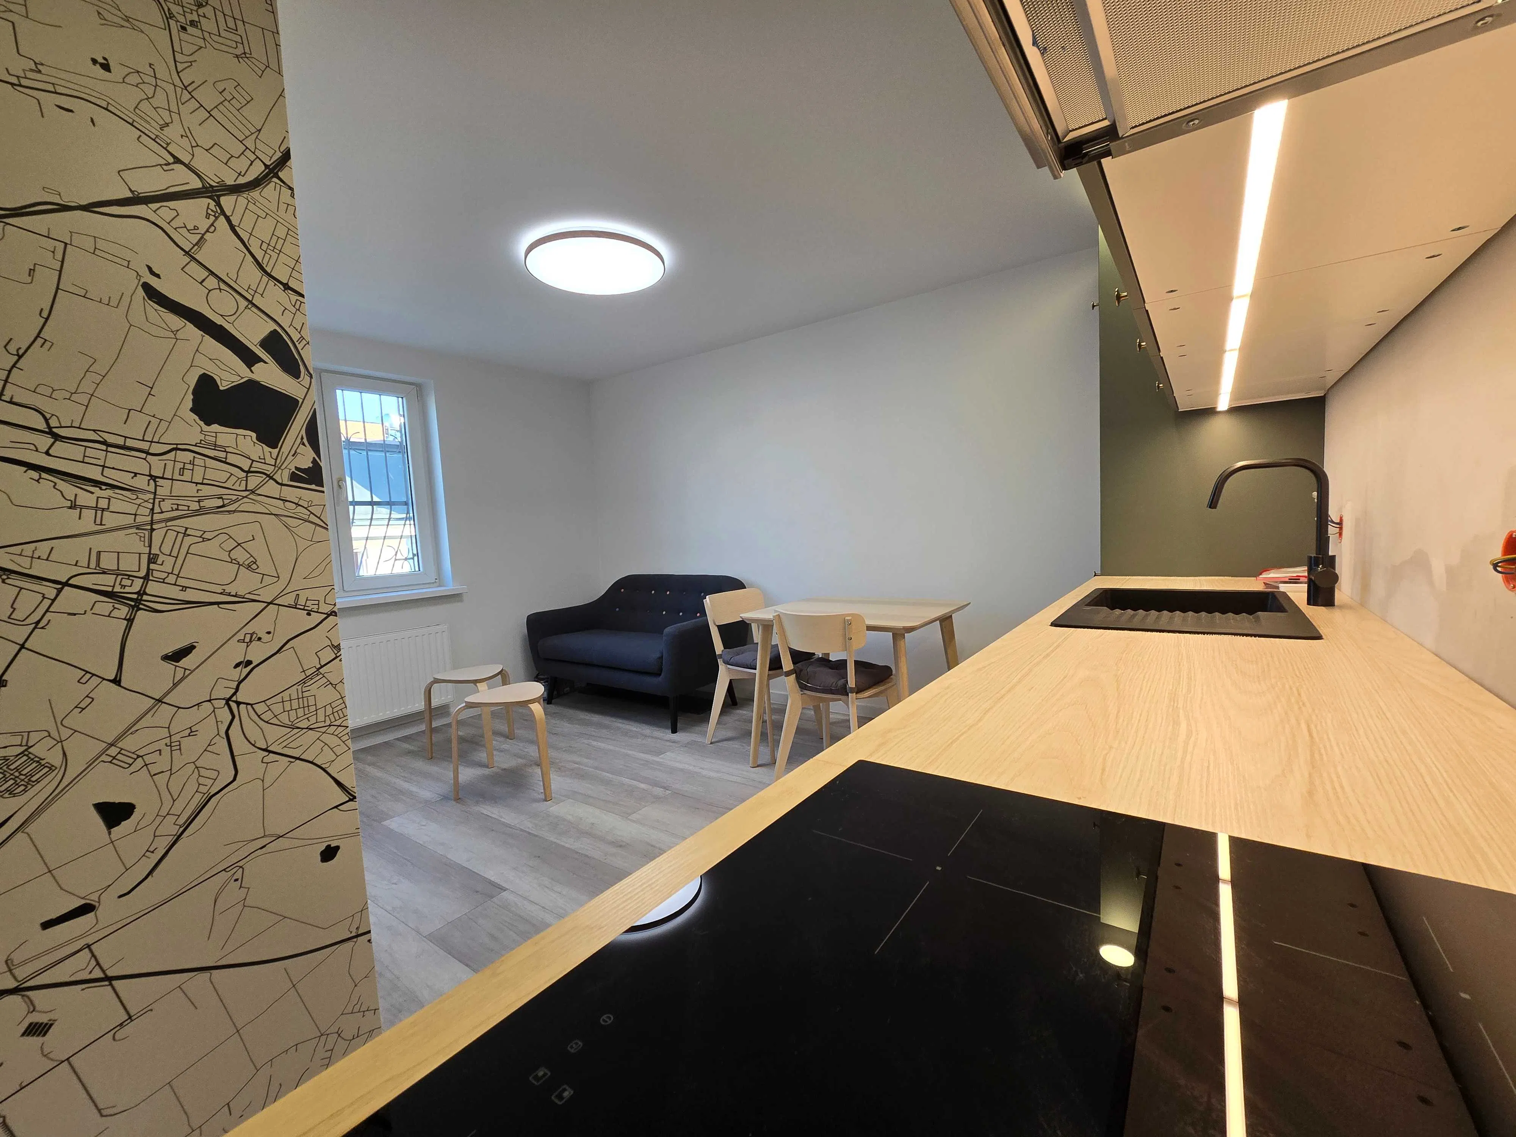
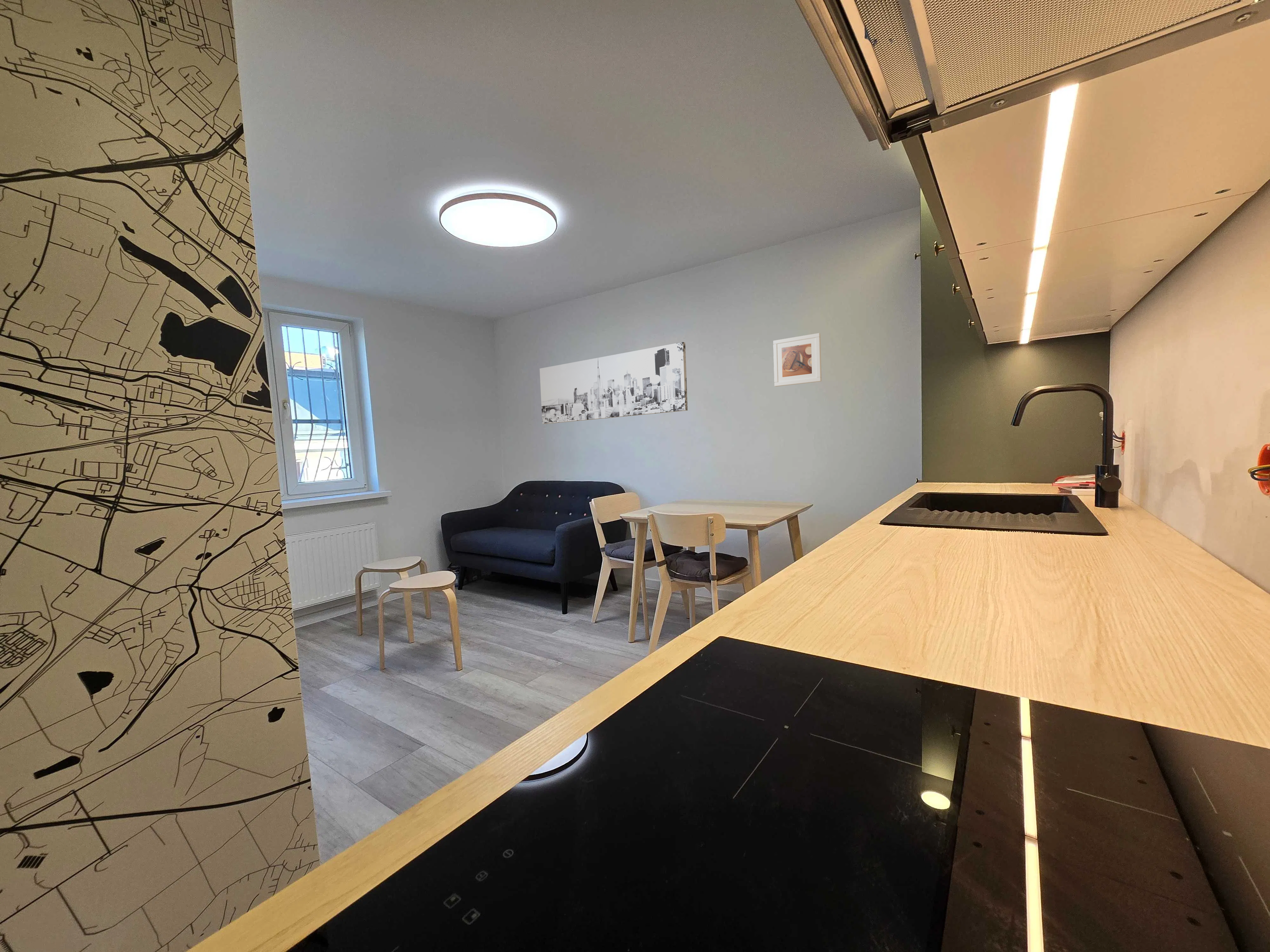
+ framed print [773,333,822,387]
+ wall art [539,342,688,424]
